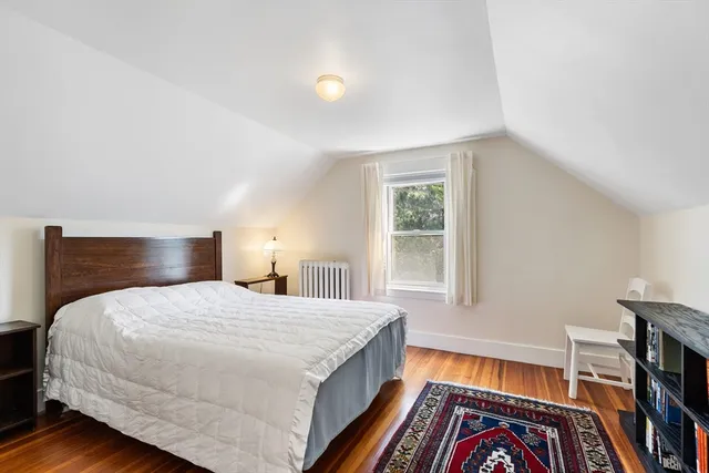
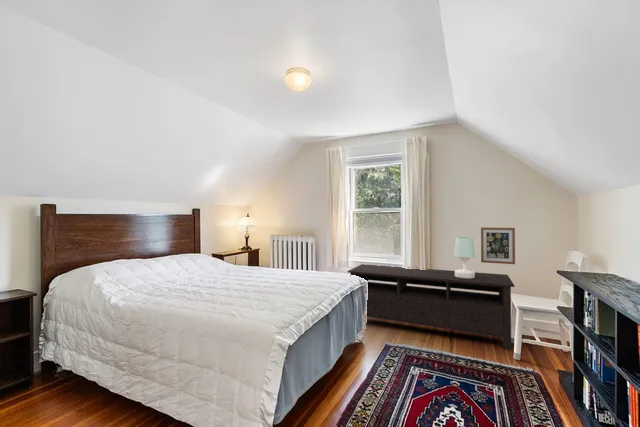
+ storage bench [347,263,515,351]
+ table lamp [453,236,476,278]
+ wall art [480,226,516,265]
